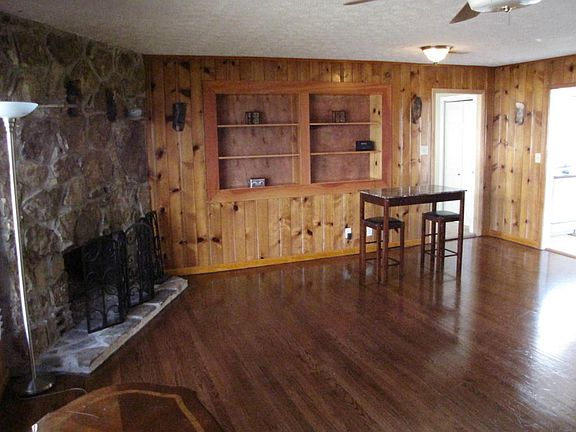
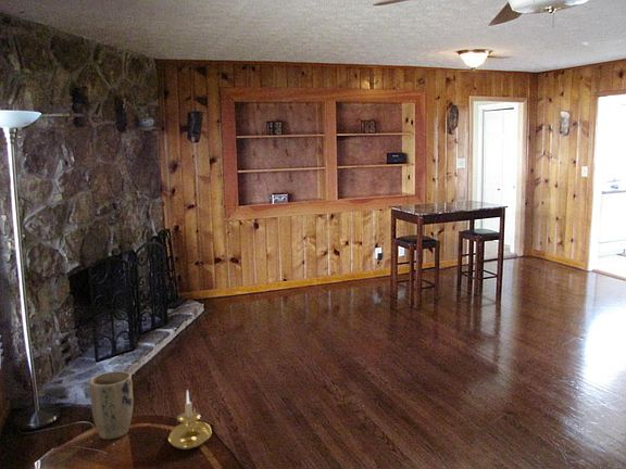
+ candle holder [166,389,212,451]
+ plant pot [89,370,134,441]
